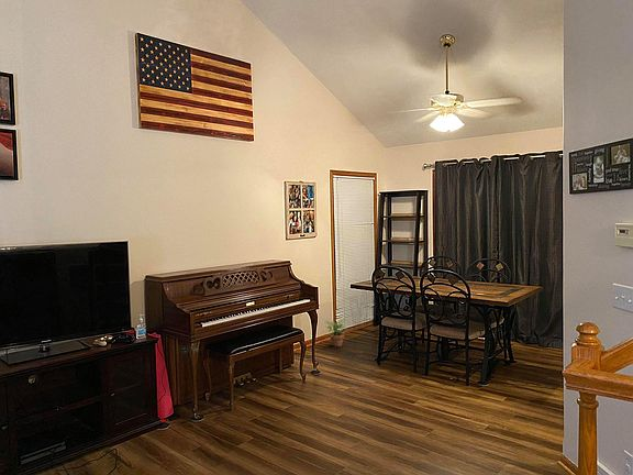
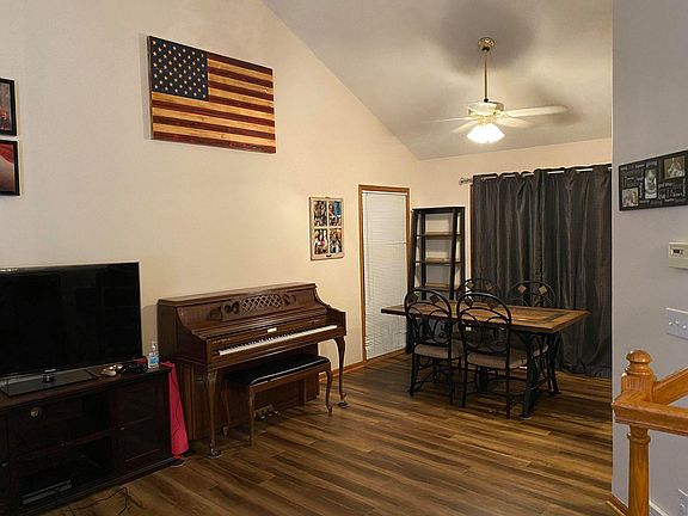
- potted plant [324,318,348,347]
